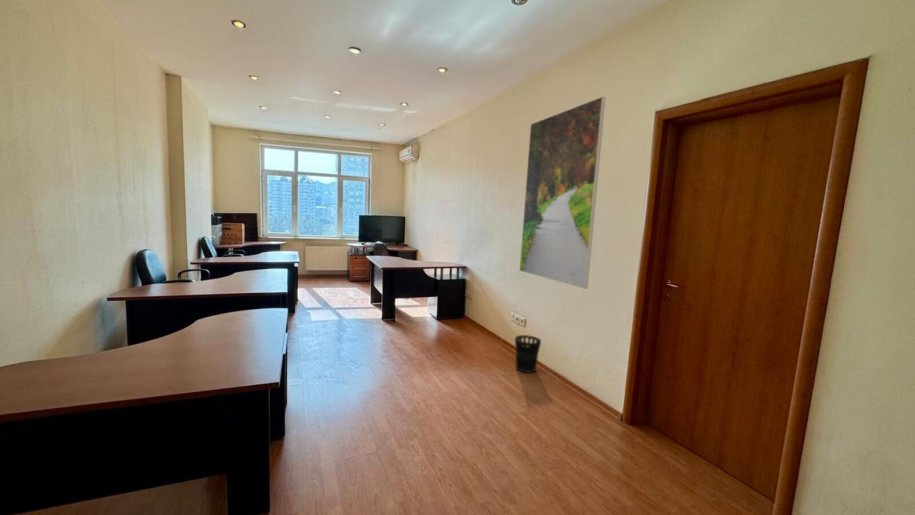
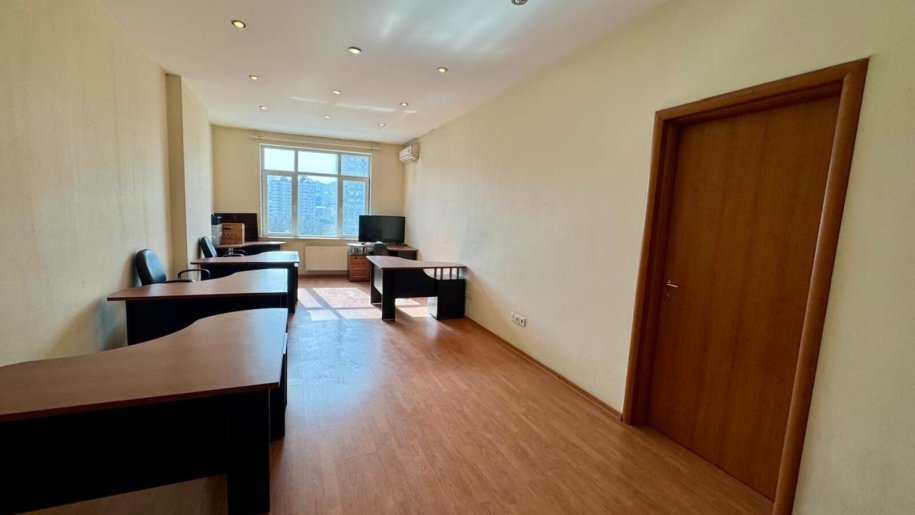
- wastebasket [514,334,542,374]
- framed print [519,95,606,290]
